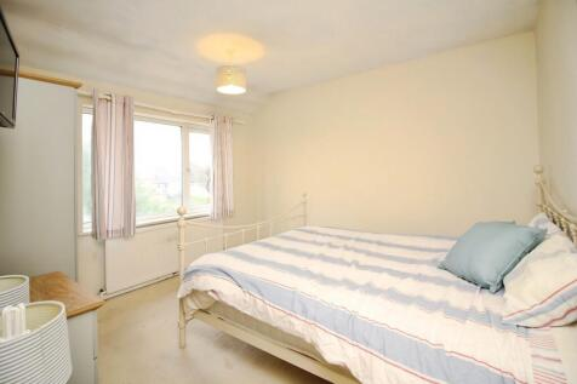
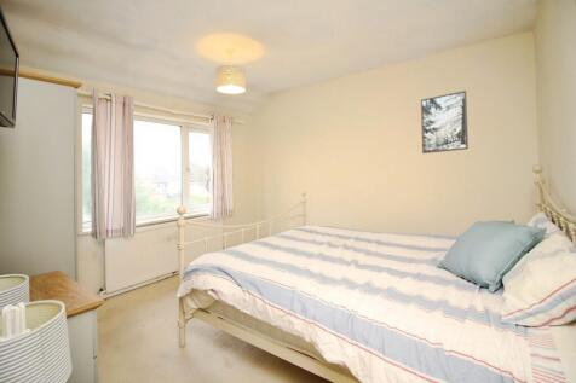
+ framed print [420,89,470,155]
